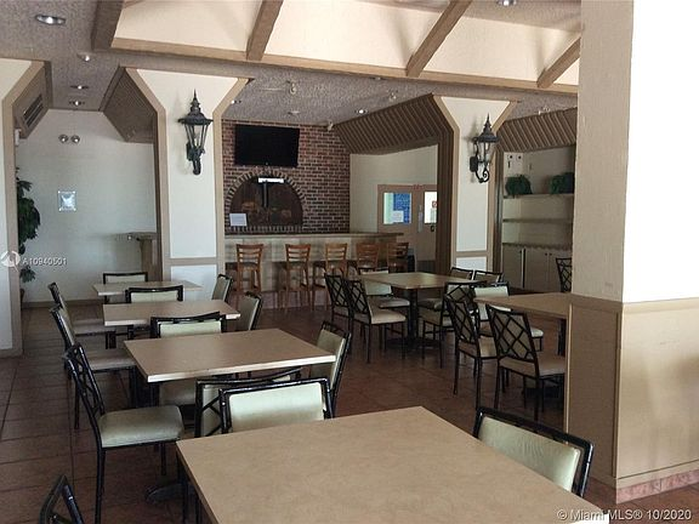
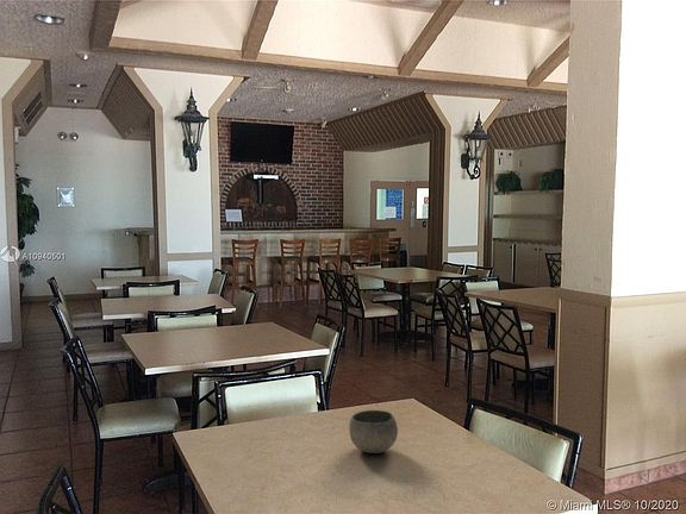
+ bowl [348,409,399,455]
